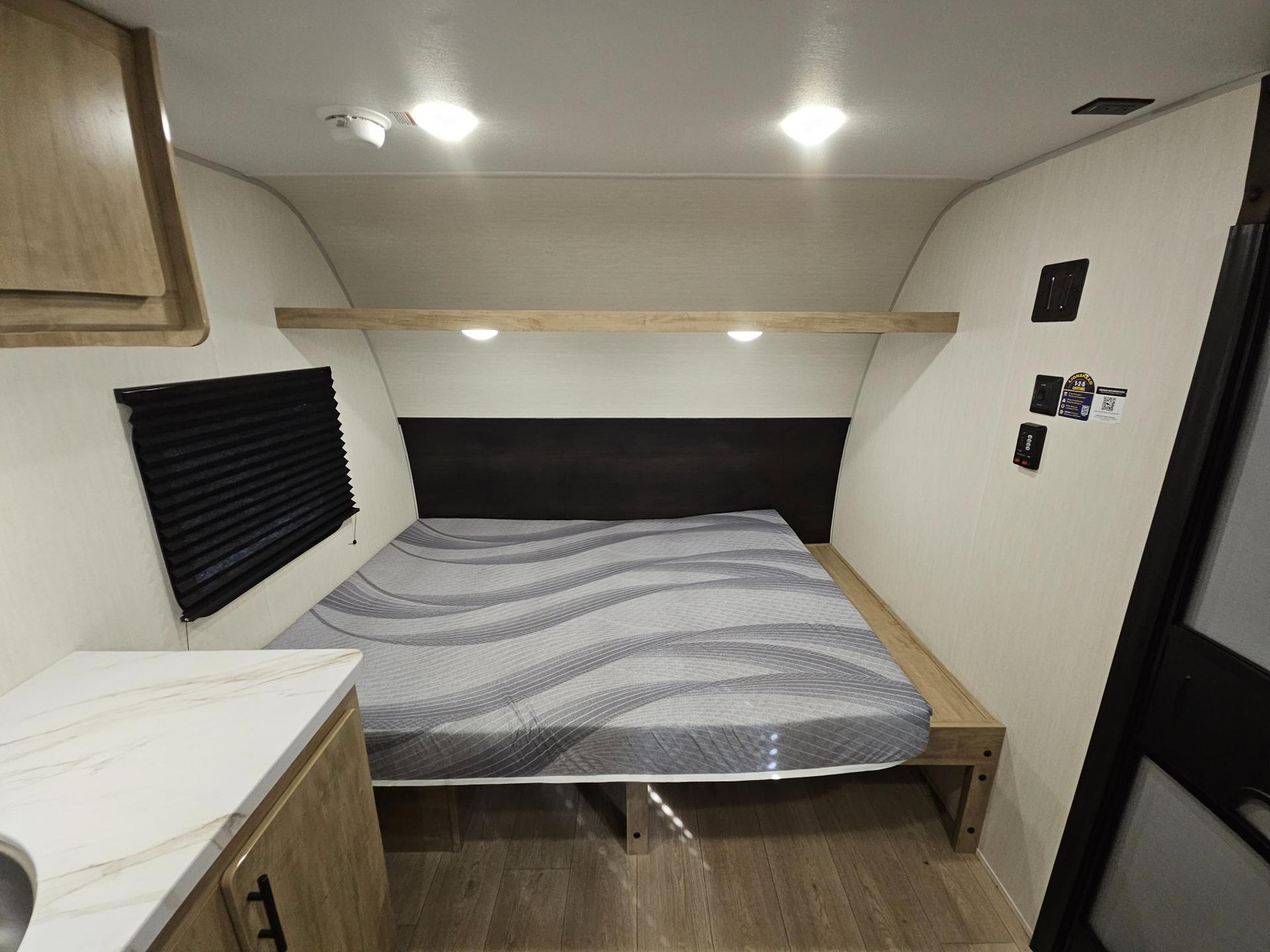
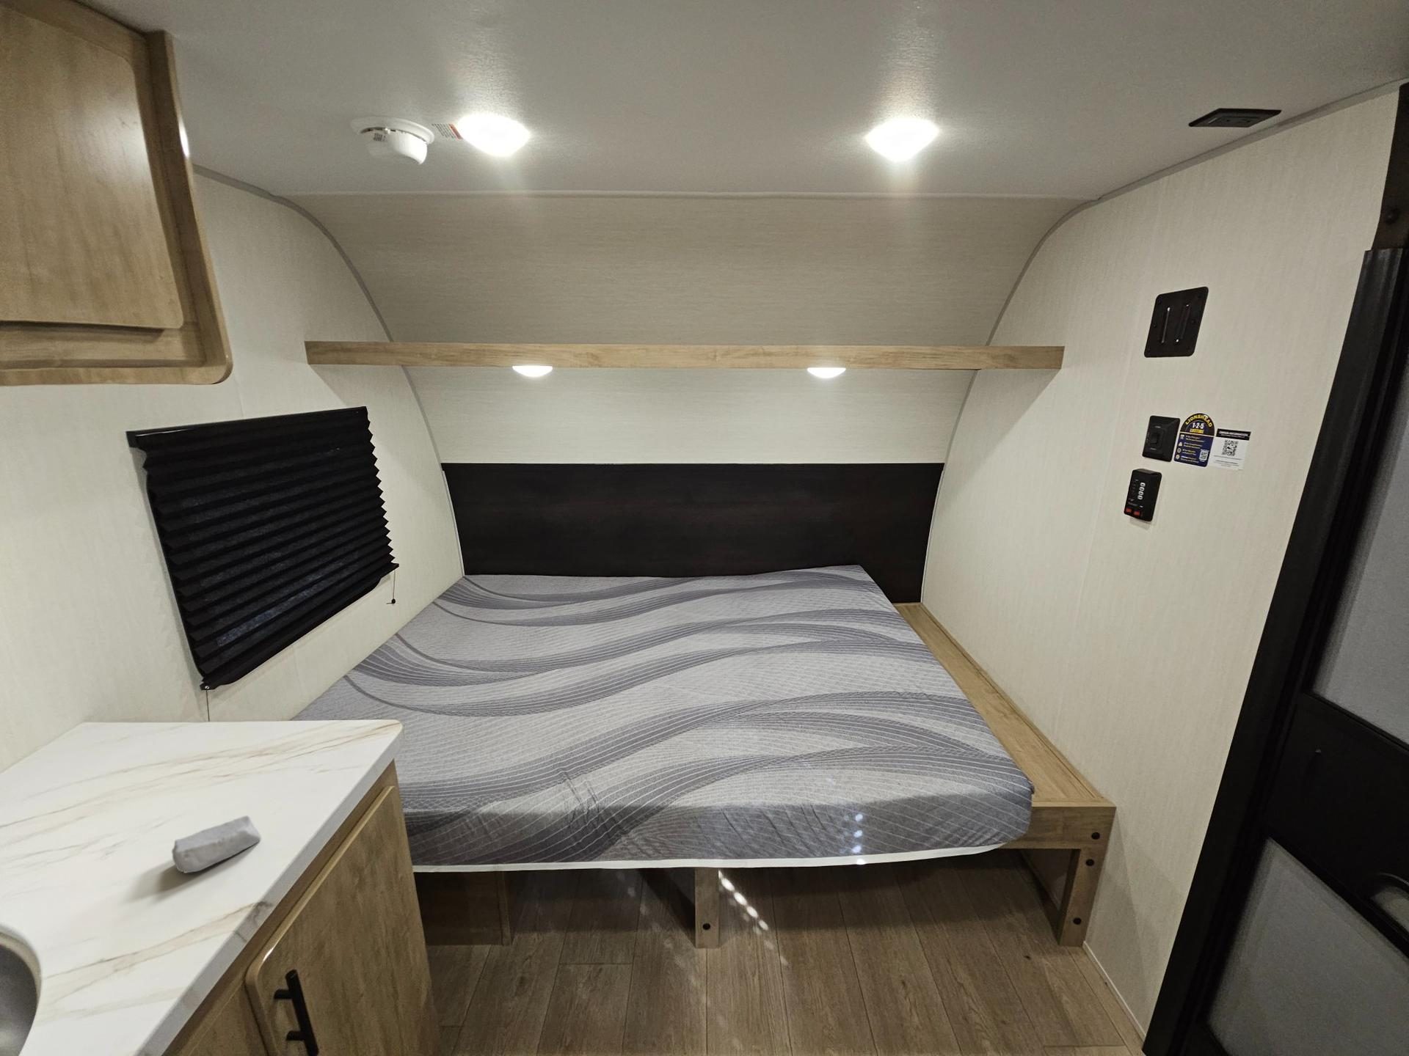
+ soap bar [171,814,262,874]
